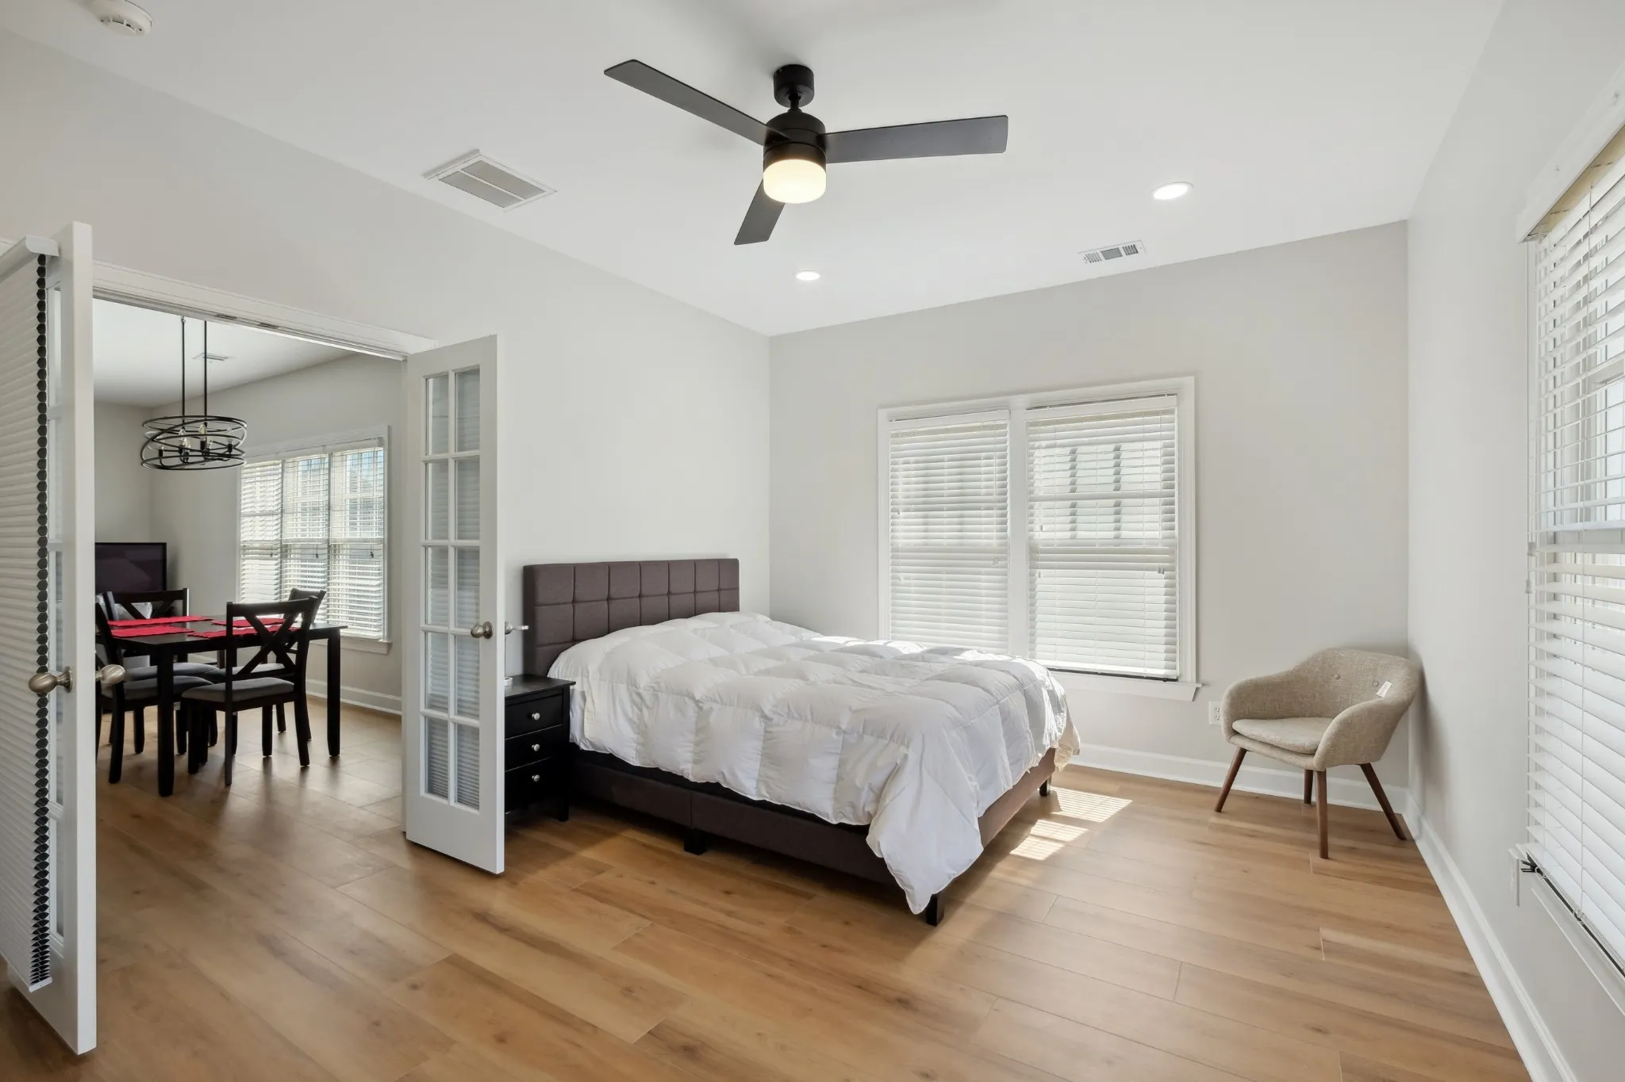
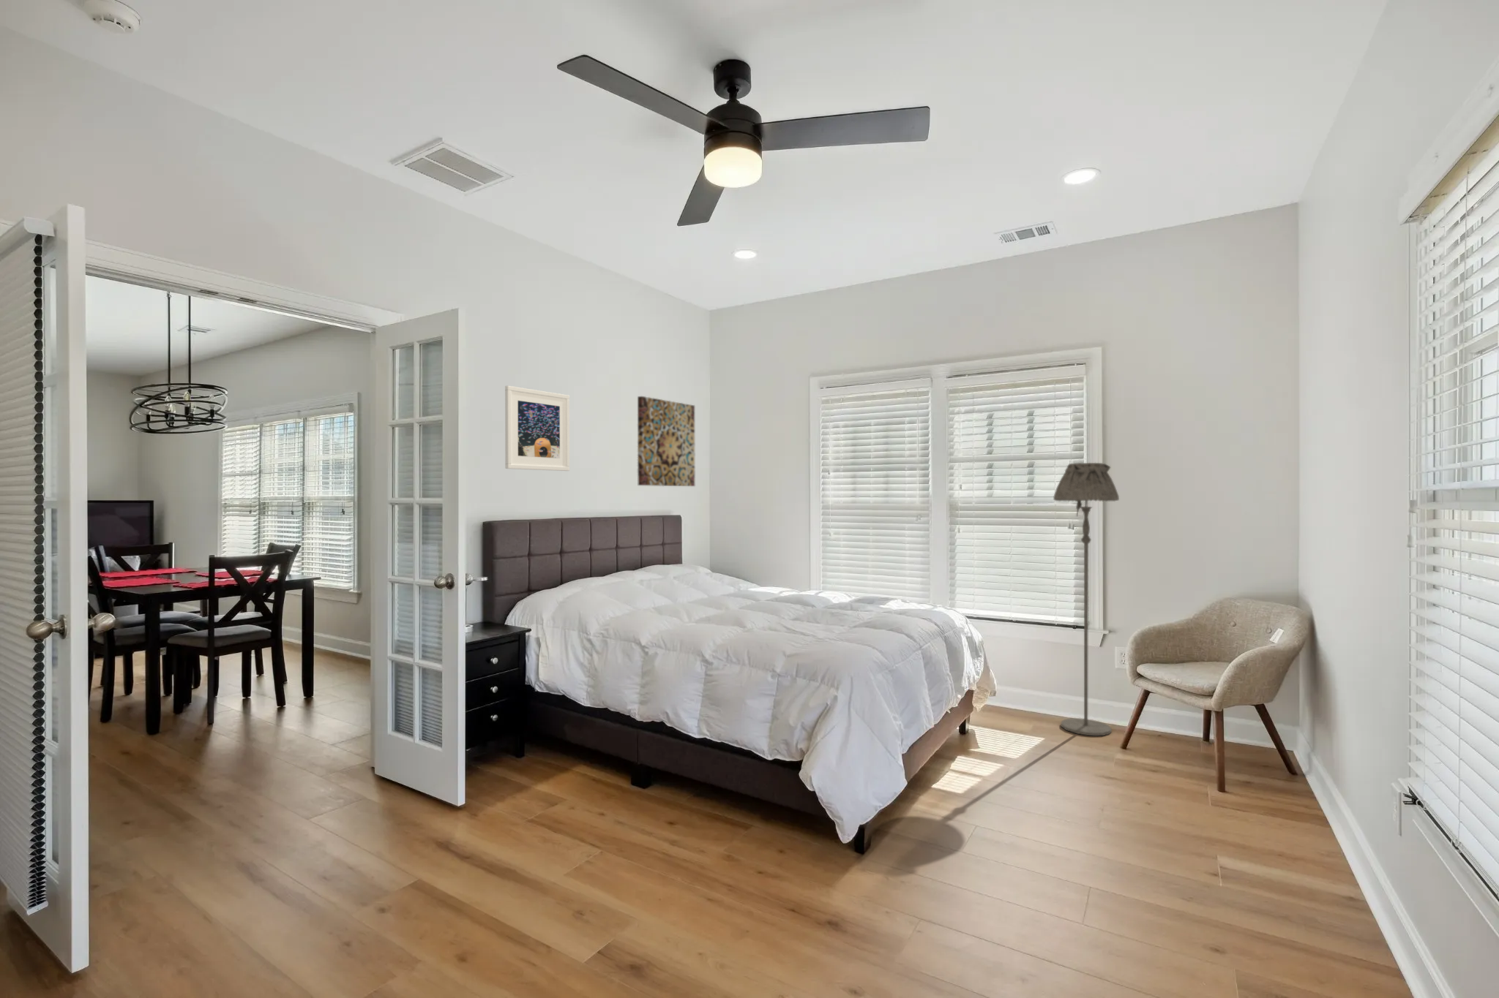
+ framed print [504,385,571,471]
+ floor lamp [1052,462,1120,737]
+ wall art [636,395,695,487]
